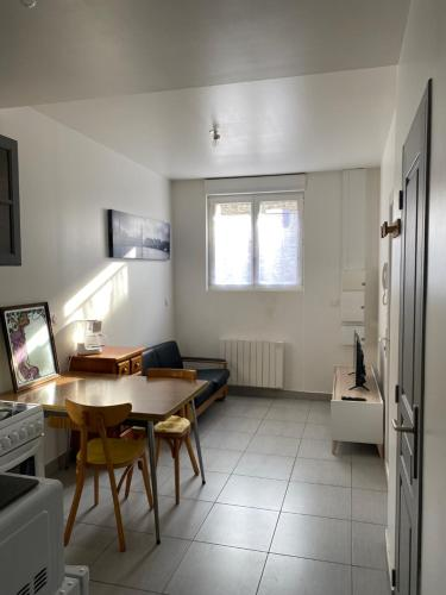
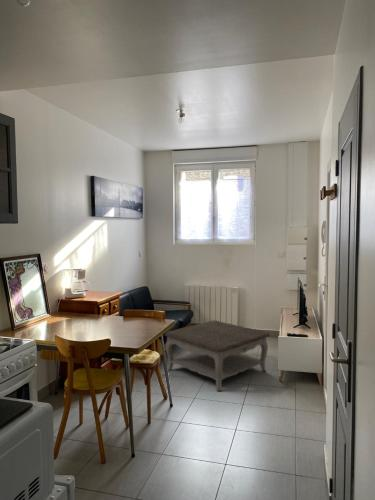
+ coffee table [164,319,271,392]
